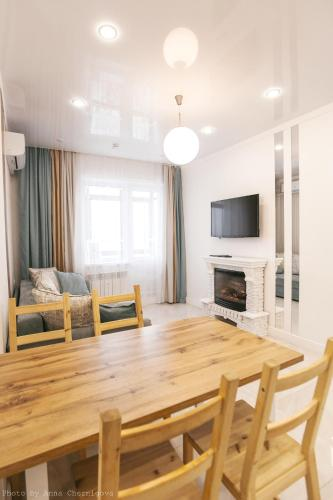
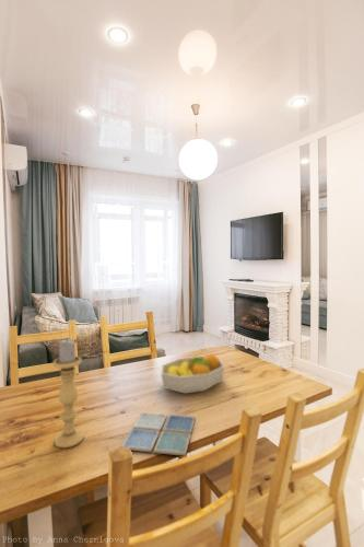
+ candle holder [52,337,85,449]
+ drink coaster [120,411,197,457]
+ fruit bowl [160,353,225,395]
